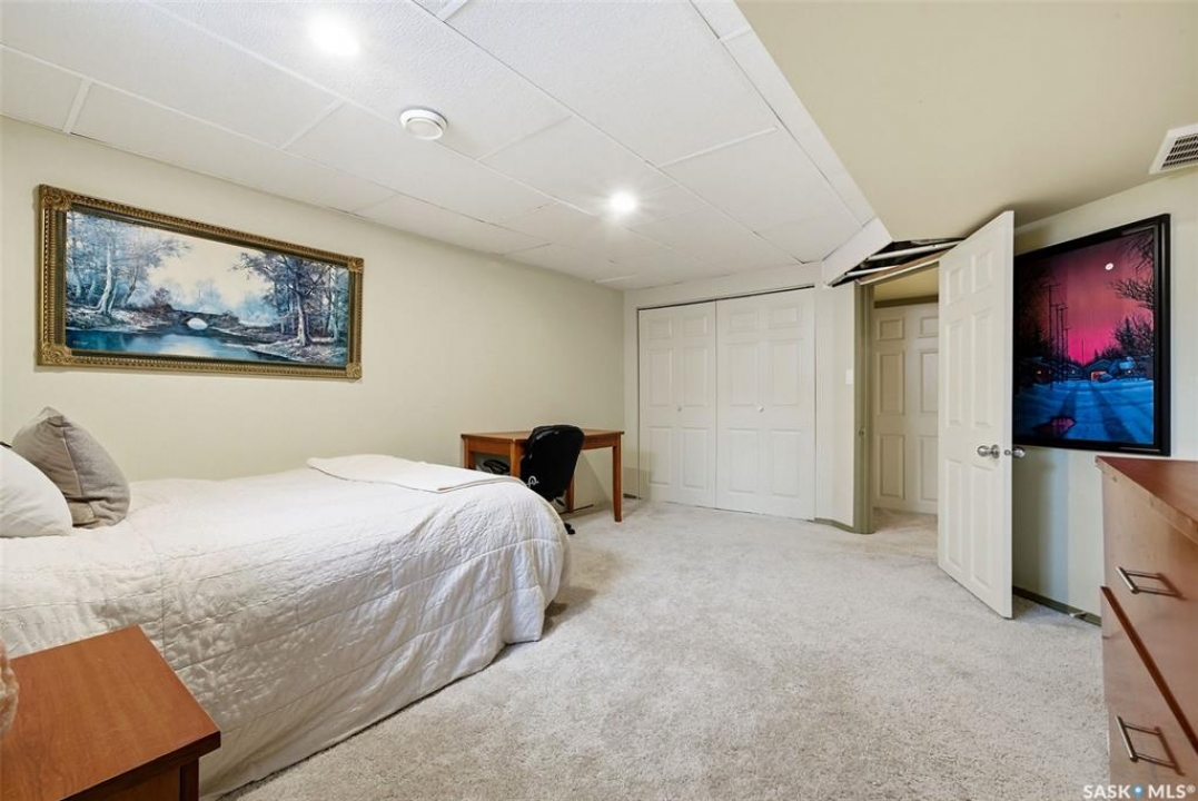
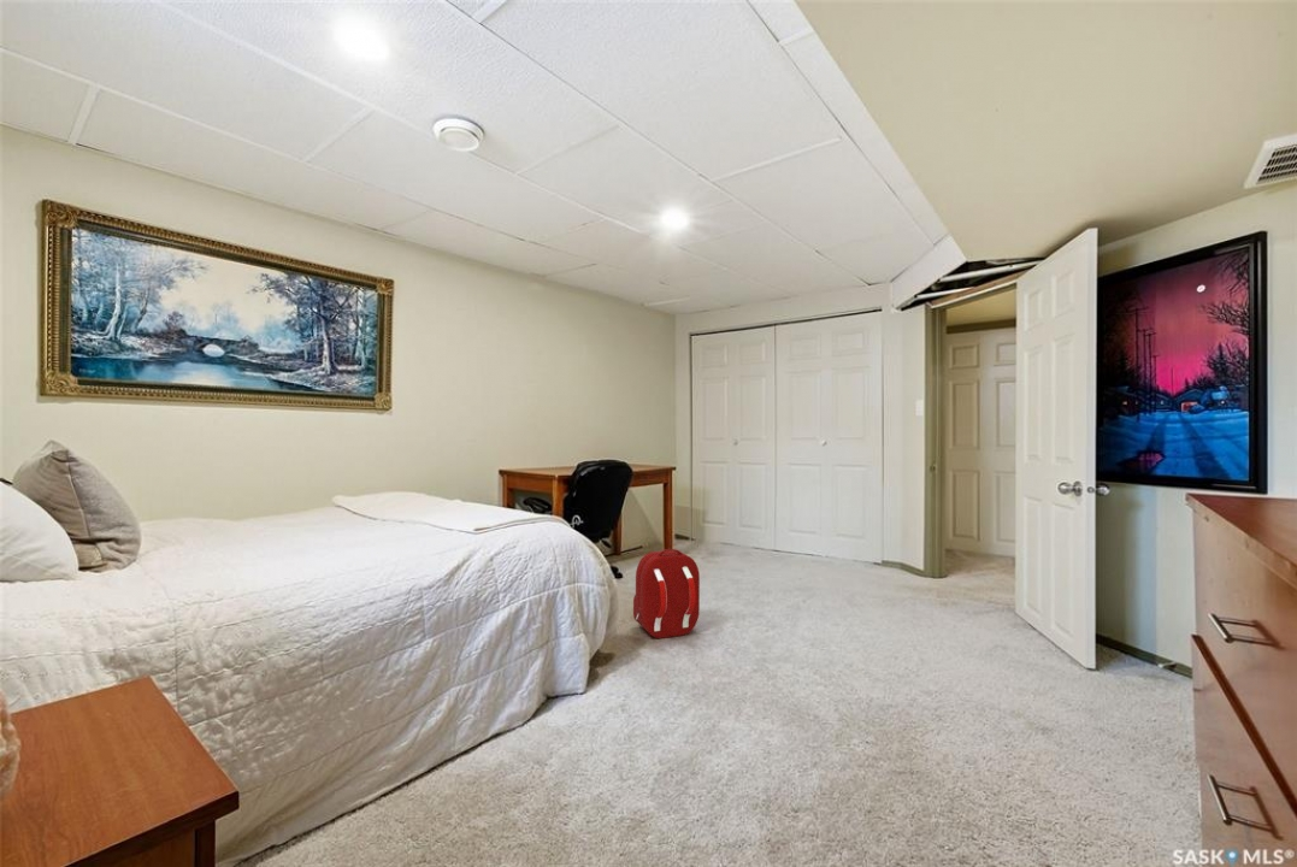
+ backpack [632,548,701,639]
